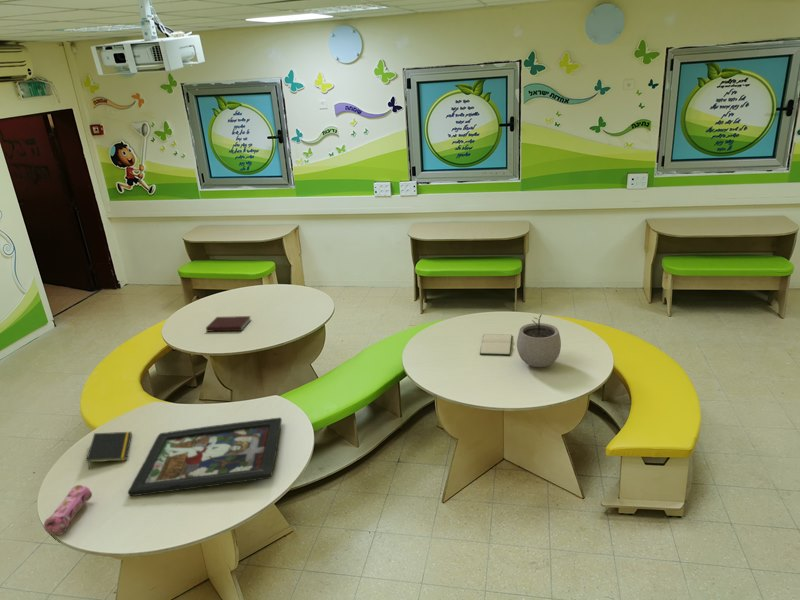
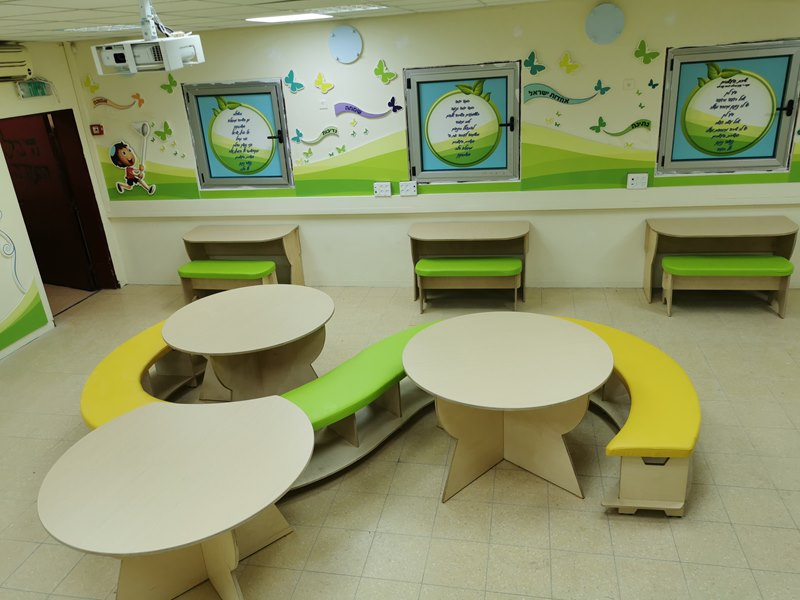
- plant pot [516,313,562,368]
- notepad [85,431,133,470]
- notebook [205,315,252,333]
- board game [127,417,283,497]
- pencil case [43,484,93,536]
- hardback book [479,333,513,356]
